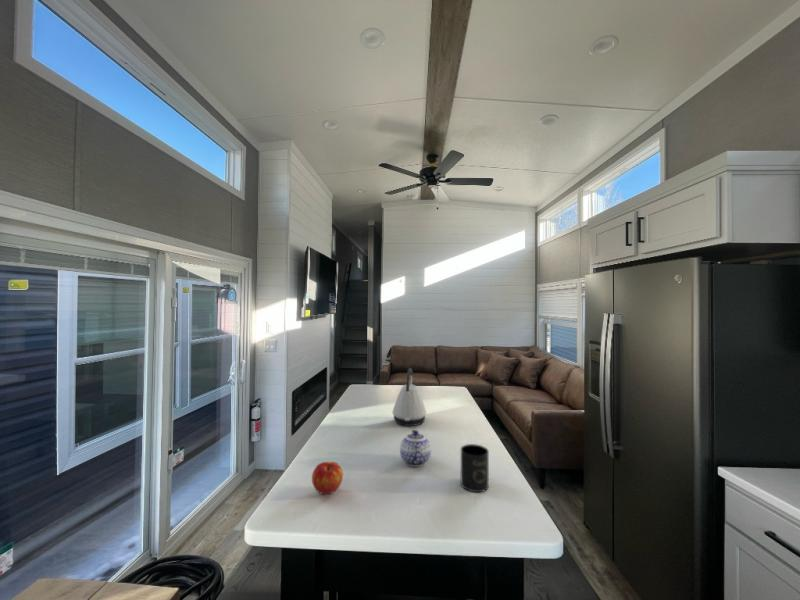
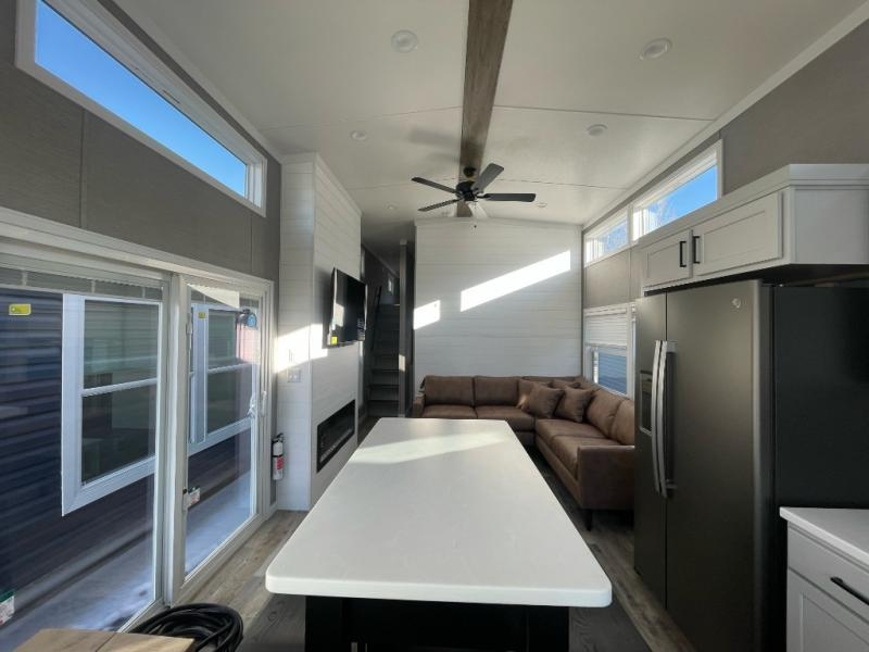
- teapot [399,429,432,468]
- kettle [392,367,427,427]
- apple [311,461,344,495]
- mug [460,443,490,493]
